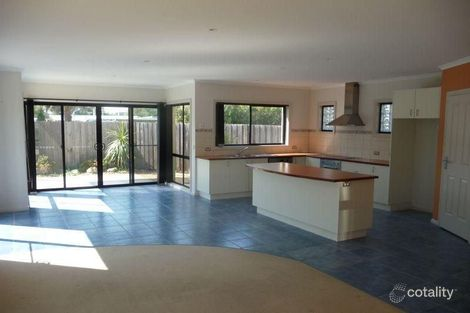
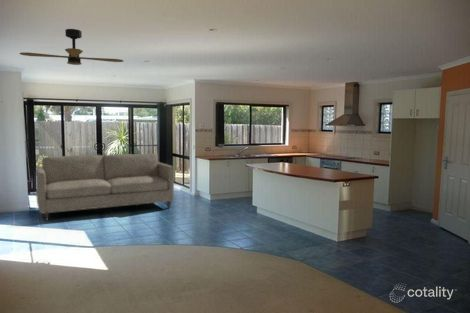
+ sofa [35,152,175,222]
+ ceiling fan [19,28,125,66]
